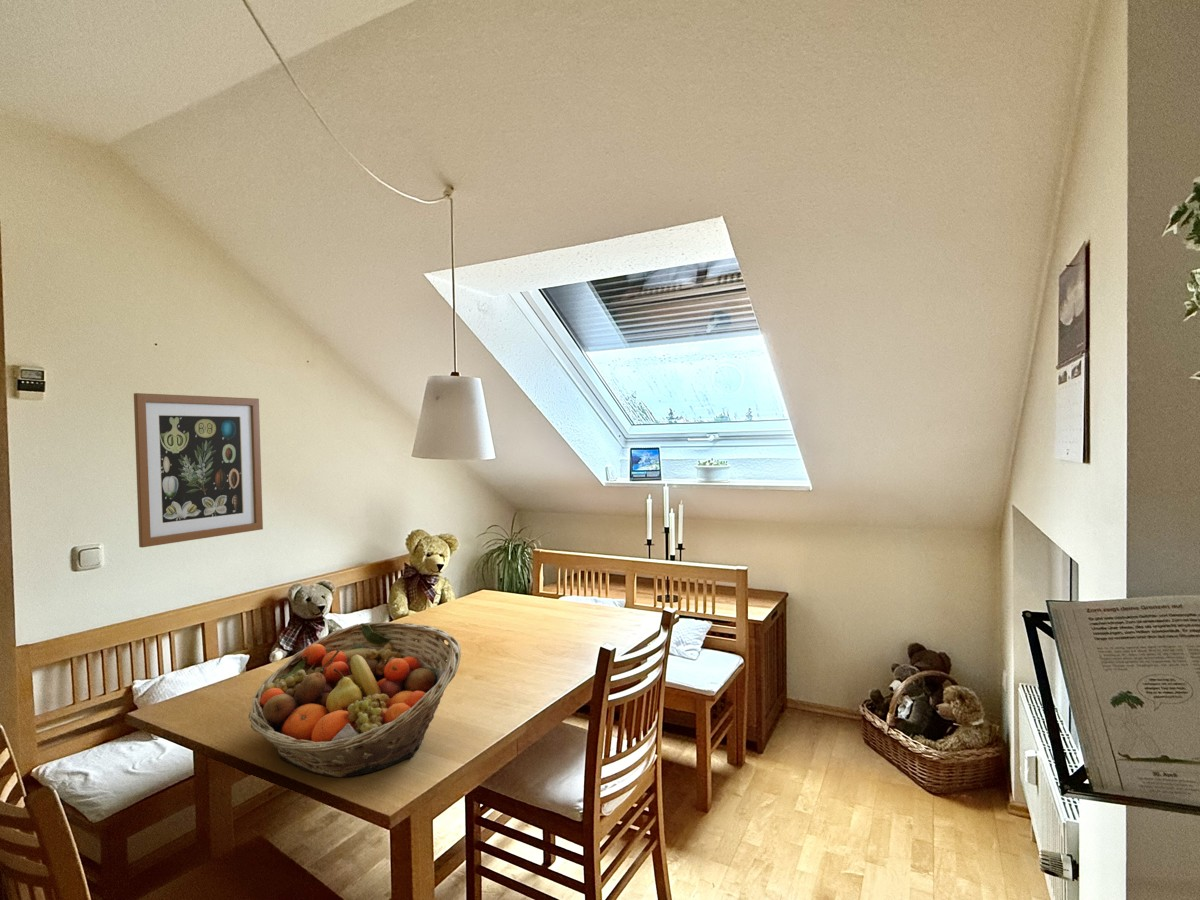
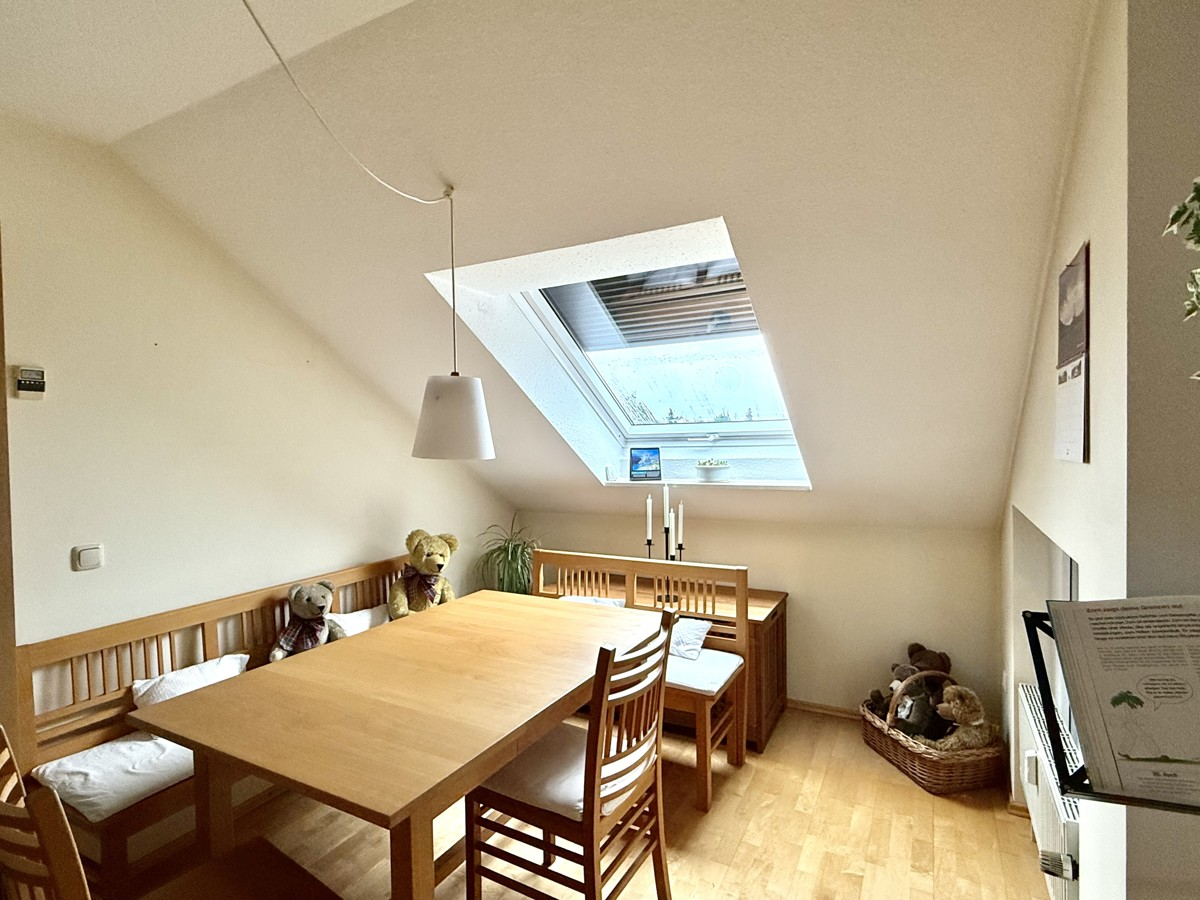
- fruit basket [248,621,462,778]
- wall art [133,392,264,548]
